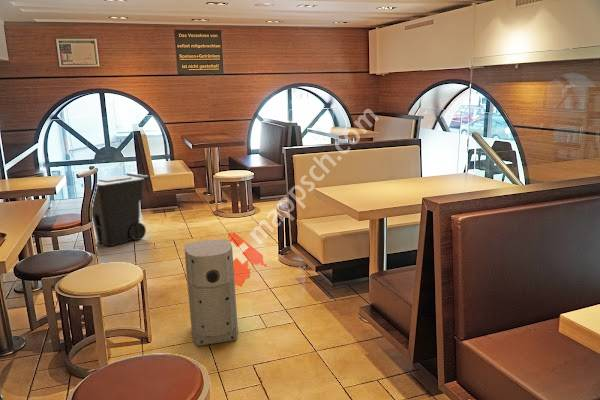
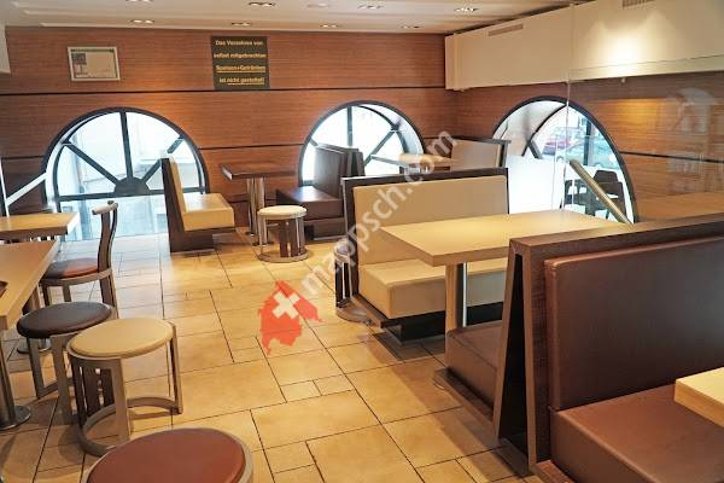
- air purifier [183,238,239,347]
- trash can [81,172,151,247]
